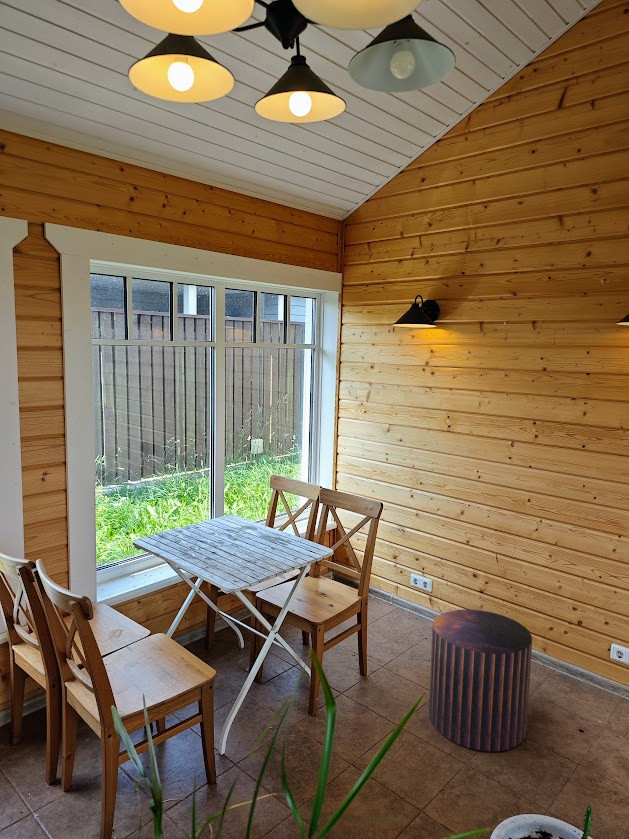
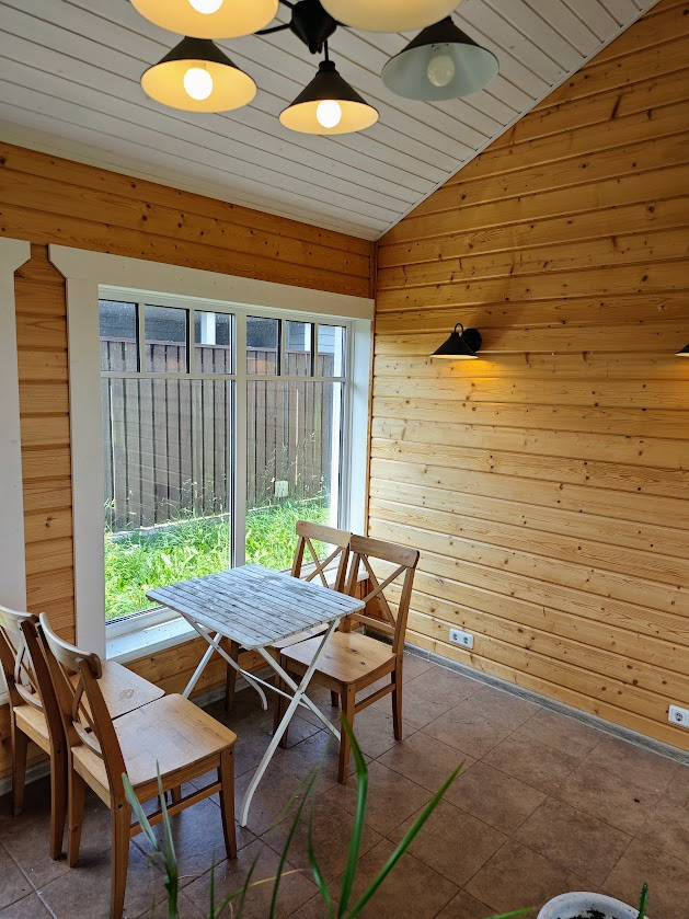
- pouf [428,609,533,752]
